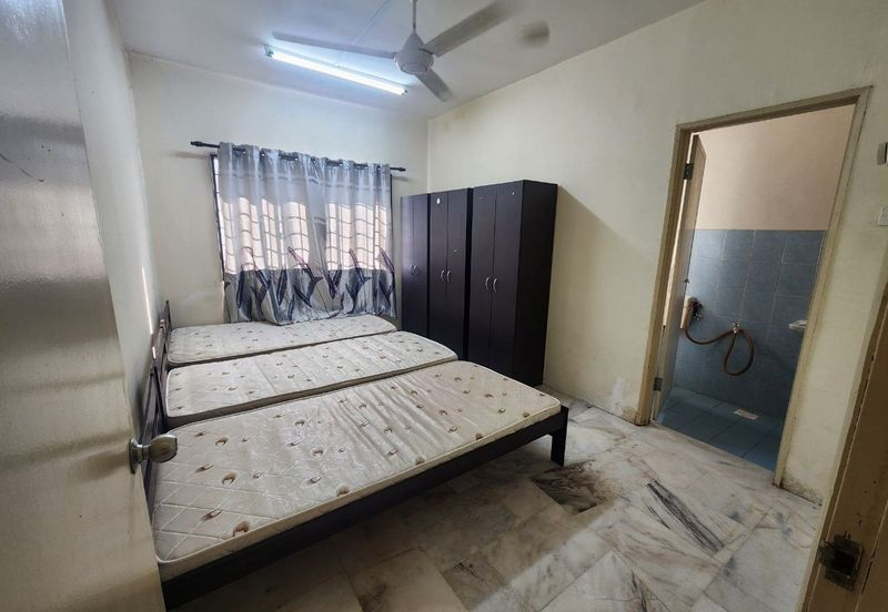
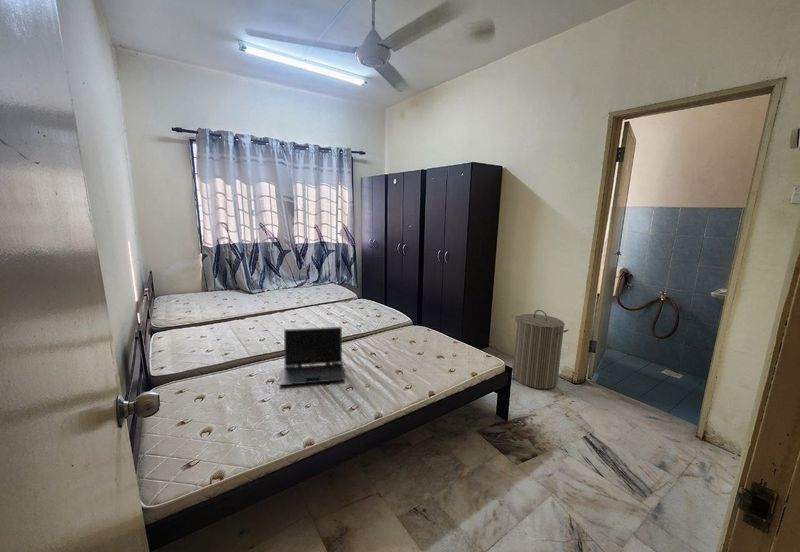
+ laundry hamper [512,309,569,390]
+ laptop computer [279,326,346,386]
